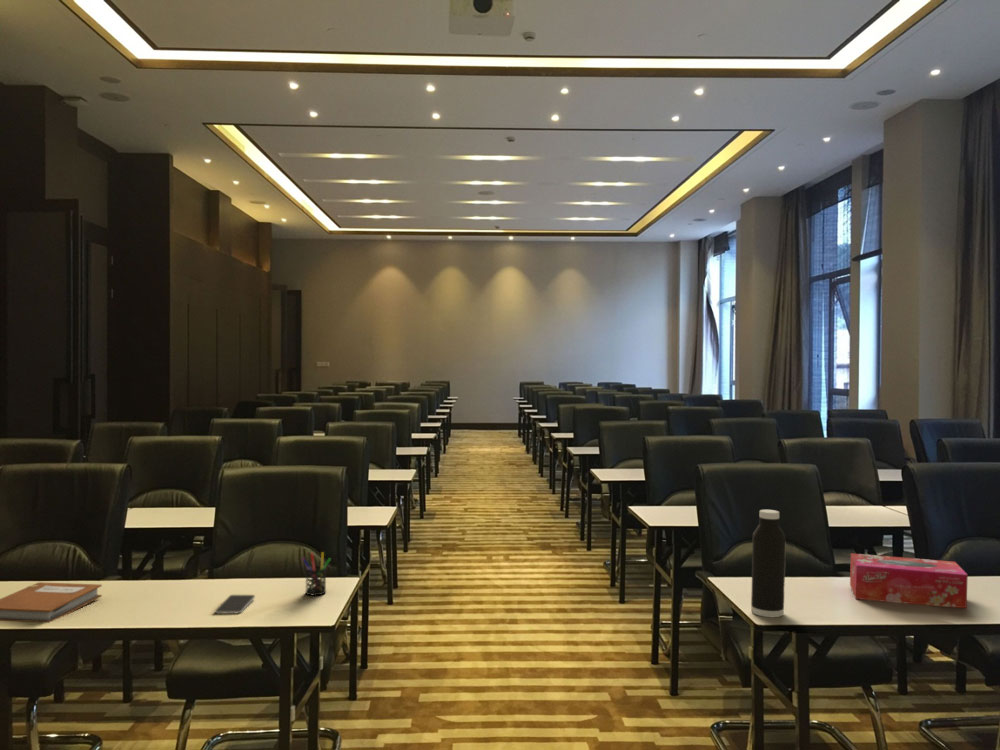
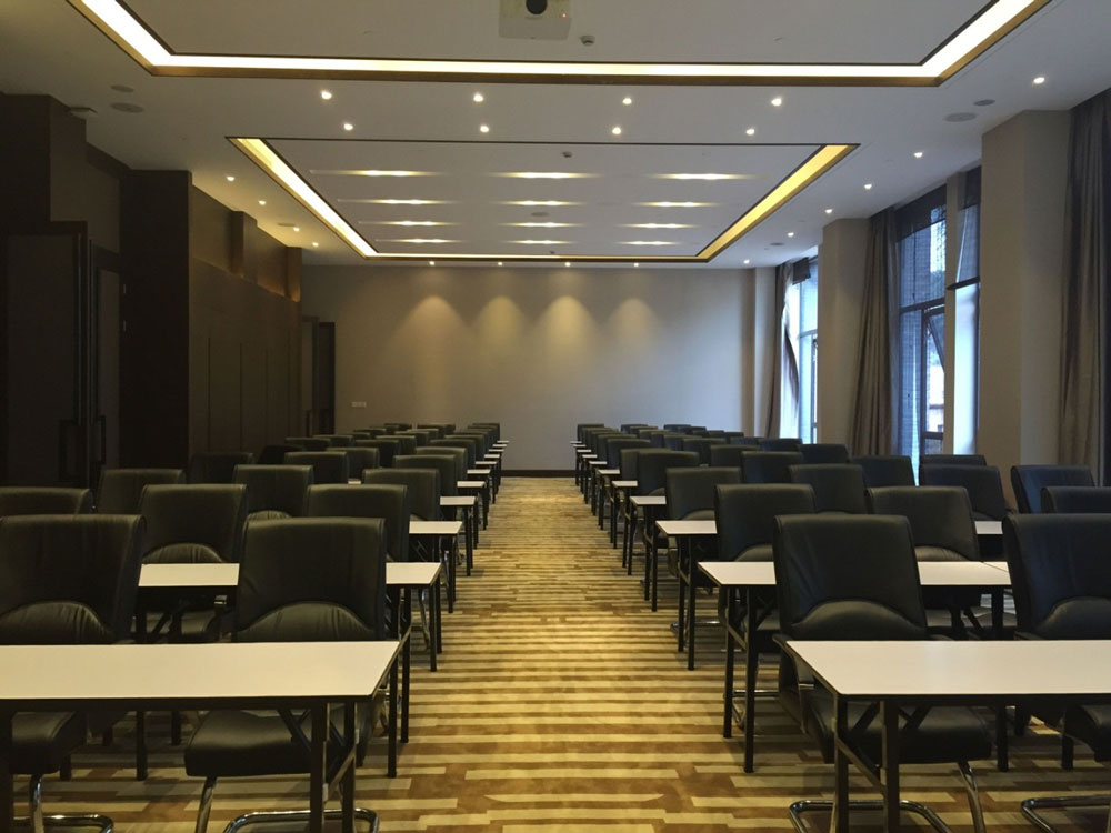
- notebook [0,581,103,623]
- water bottle [750,509,787,618]
- smartphone [214,594,256,615]
- tissue box [849,552,969,609]
- pen holder [300,551,332,597]
